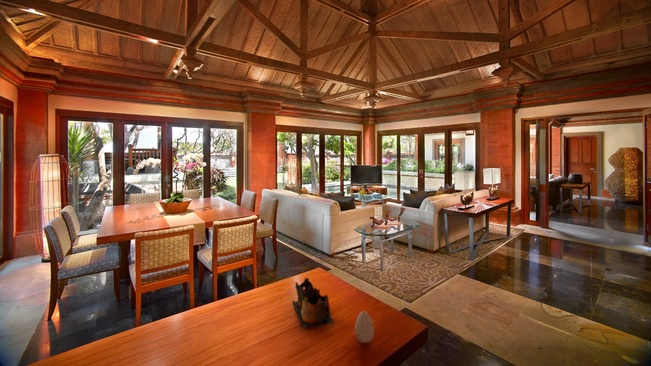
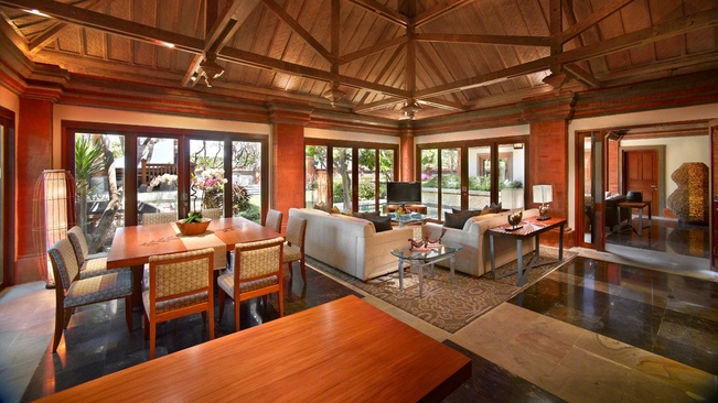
- decorative egg [354,310,375,344]
- decorative bowl [291,277,336,329]
